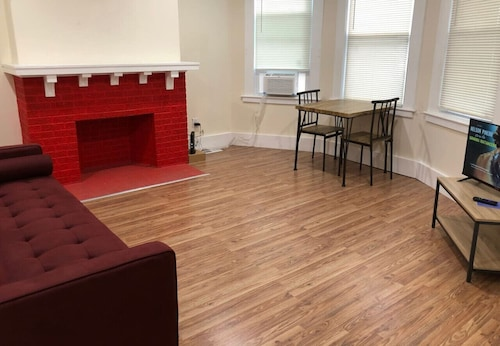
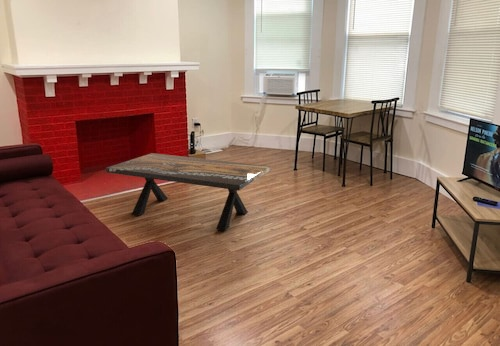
+ coffee table [105,152,271,232]
